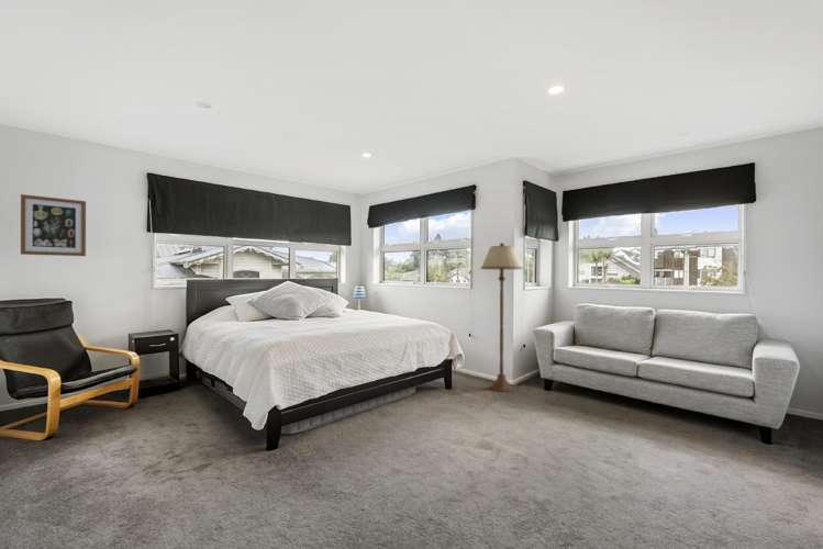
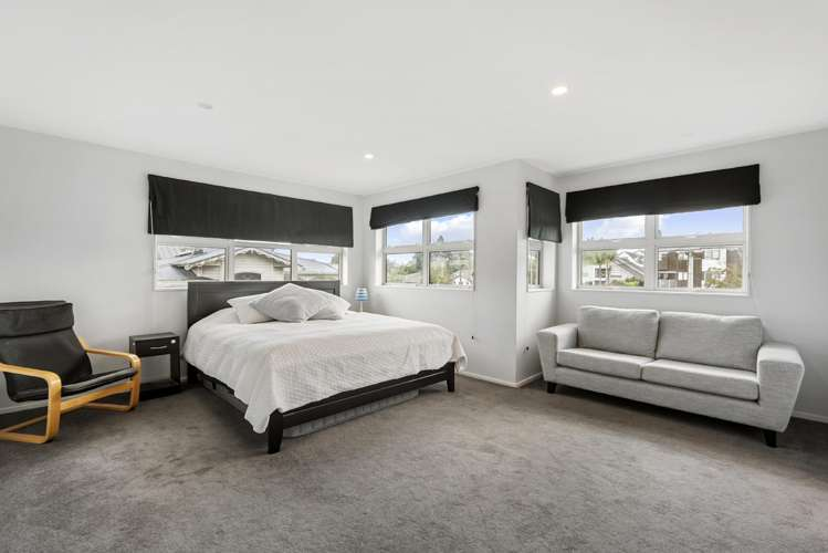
- floor lamp [479,242,524,393]
- wall art [20,193,87,257]
